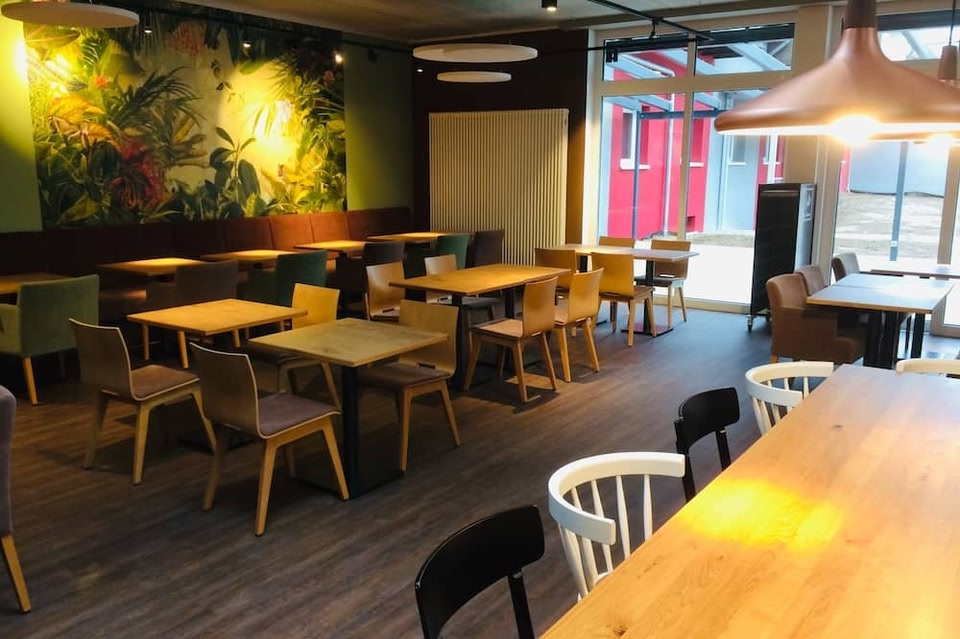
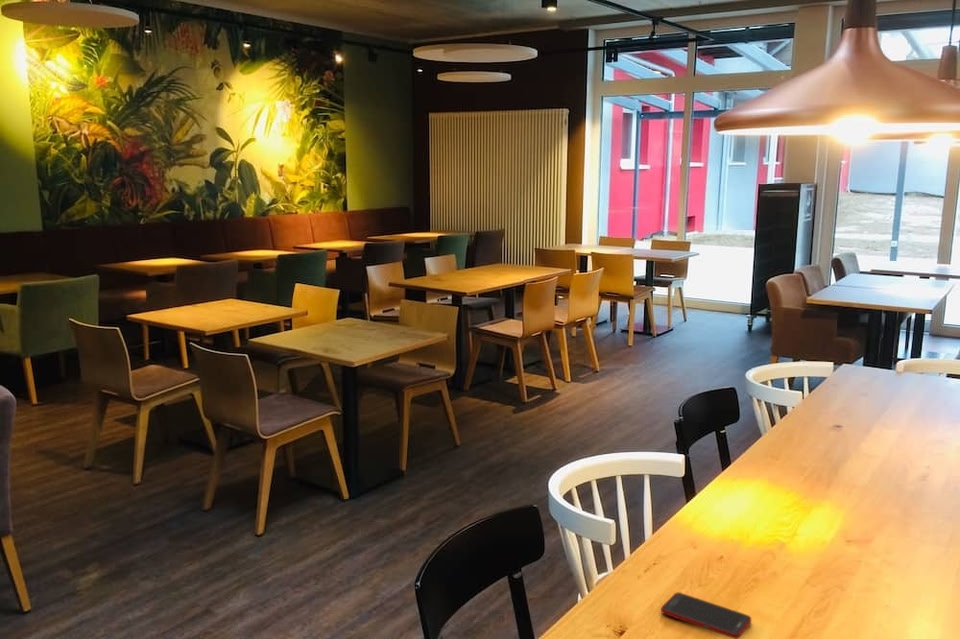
+ cell phone [660,592,752,639]
